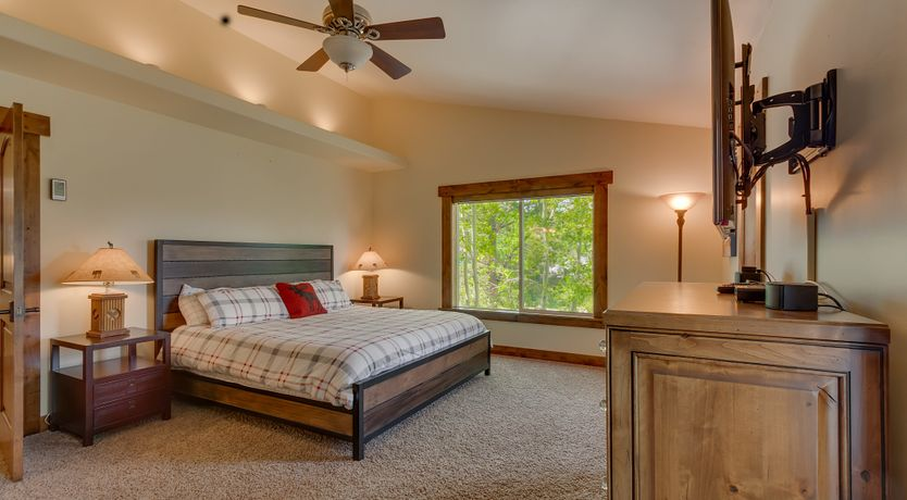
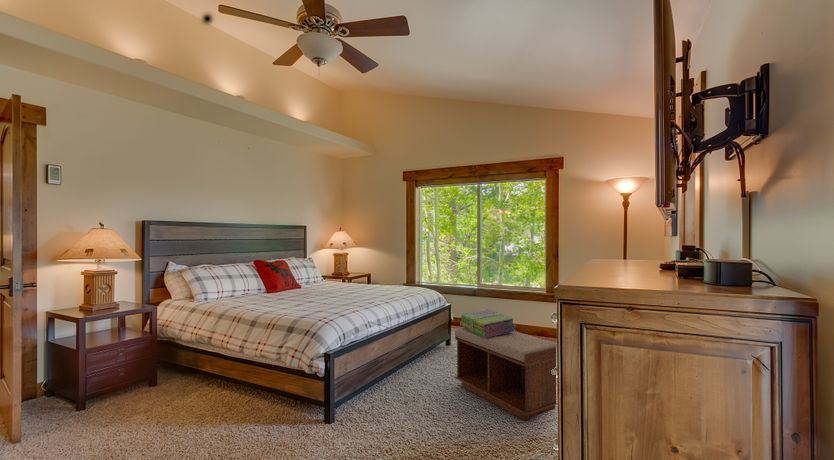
+ stack of books [459,308,518,338]
+ bench [454,327,557,421]
